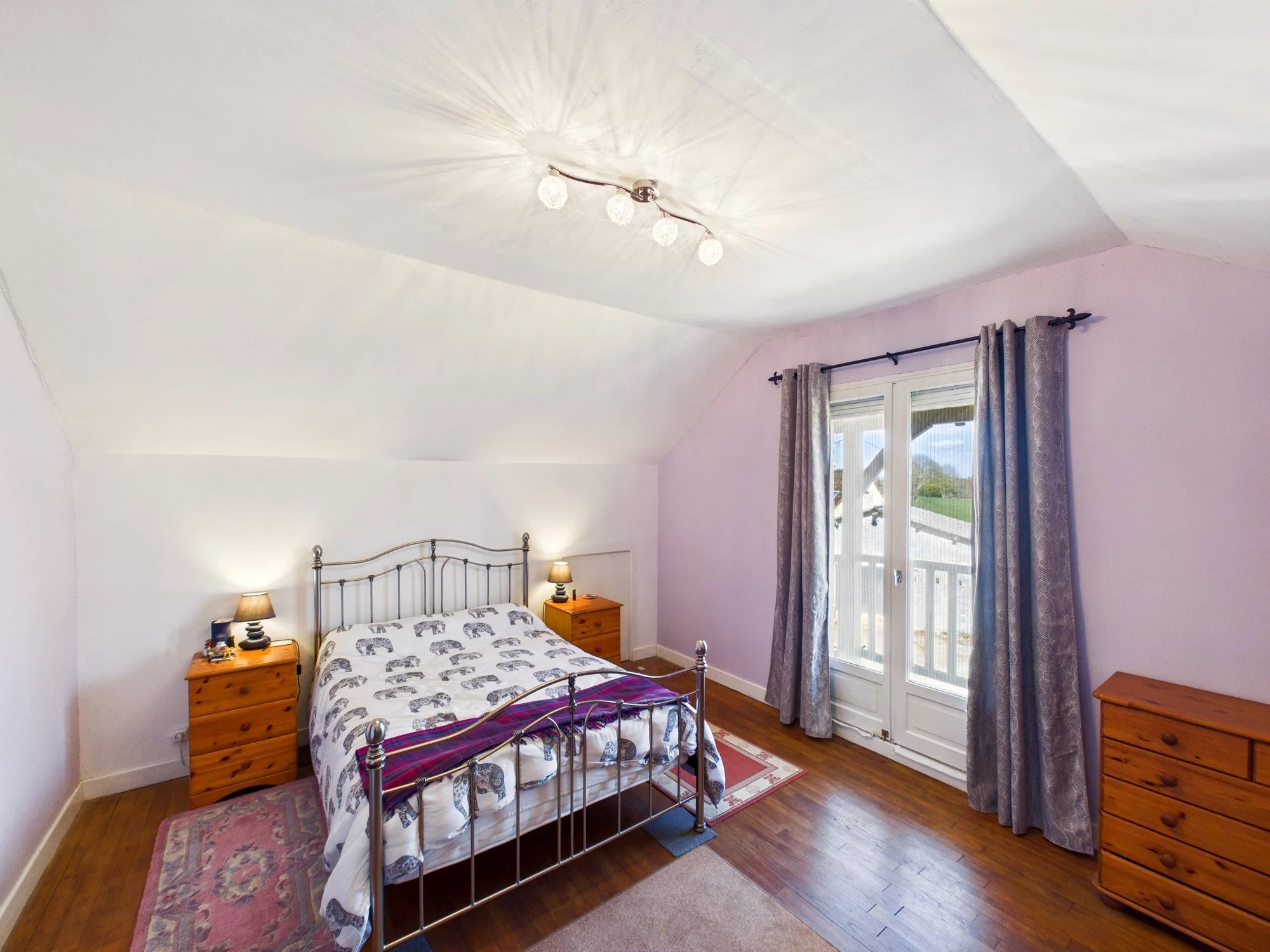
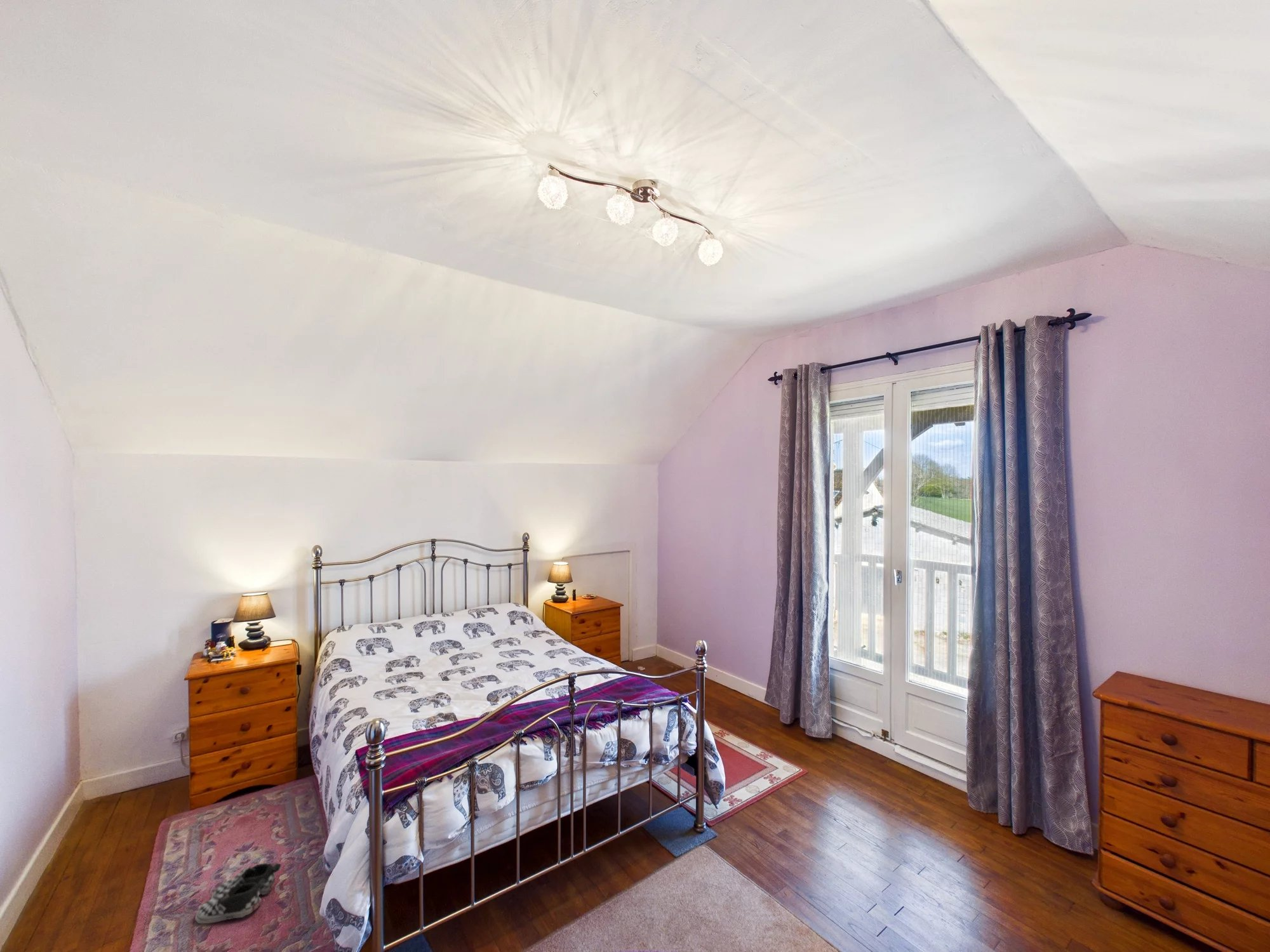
+ shoe [194,863,282,924]
